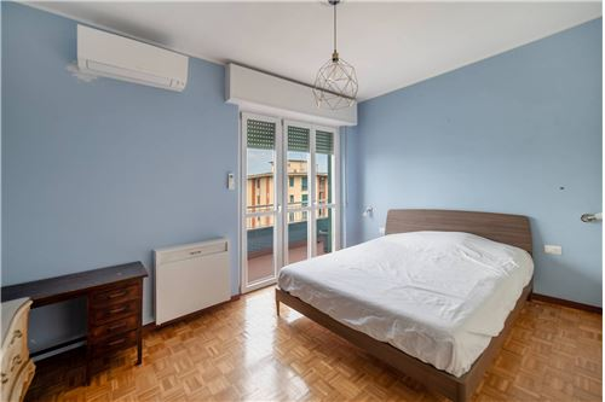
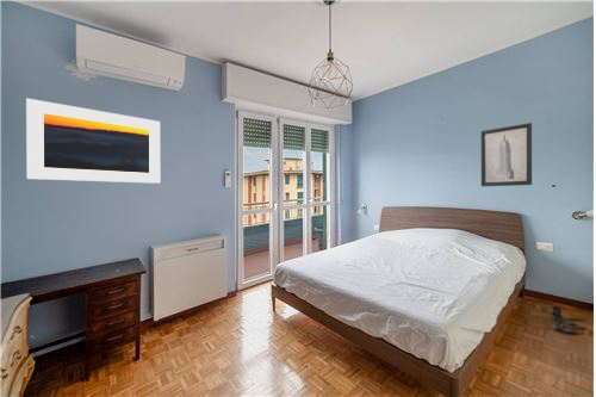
+ boots [551,305,576,334]
+ wall art [480,122,533,187]
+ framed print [25,98,161,185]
